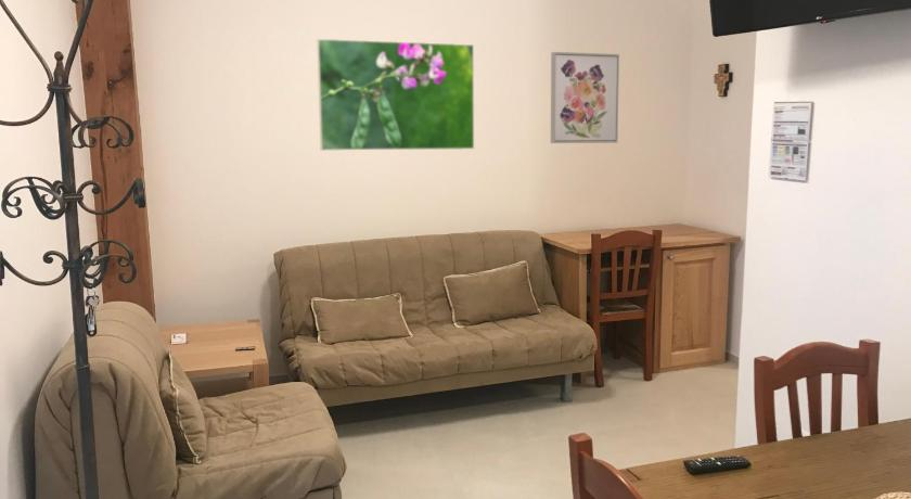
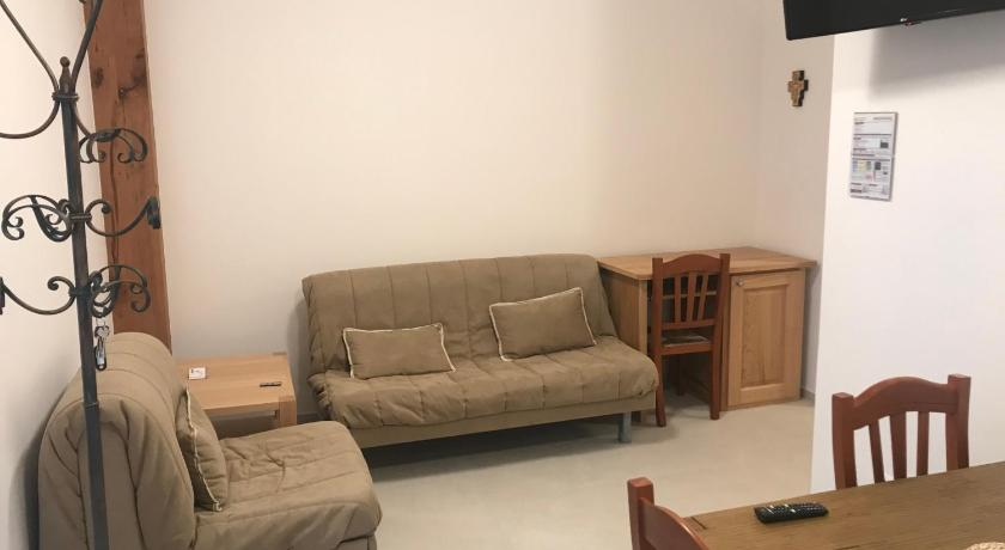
- wall art [550,51,620,144]
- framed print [316,38,475,152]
